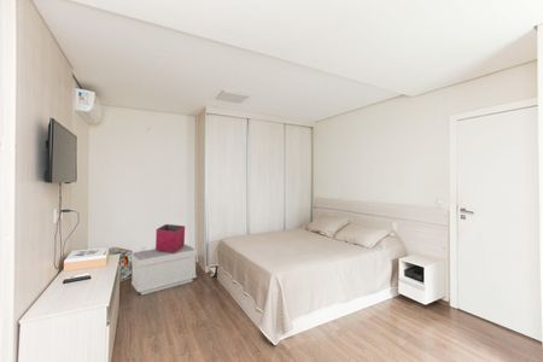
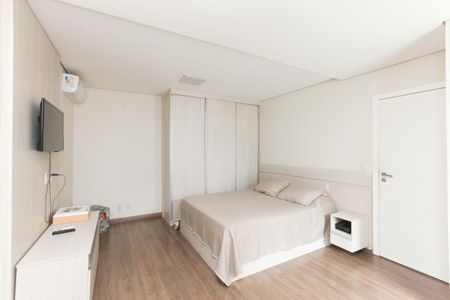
- storage bin [154,223,186,252]
- bench [130,244,198,296]
